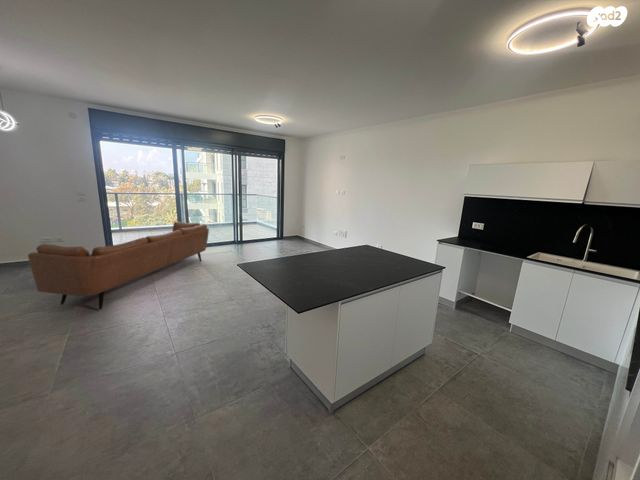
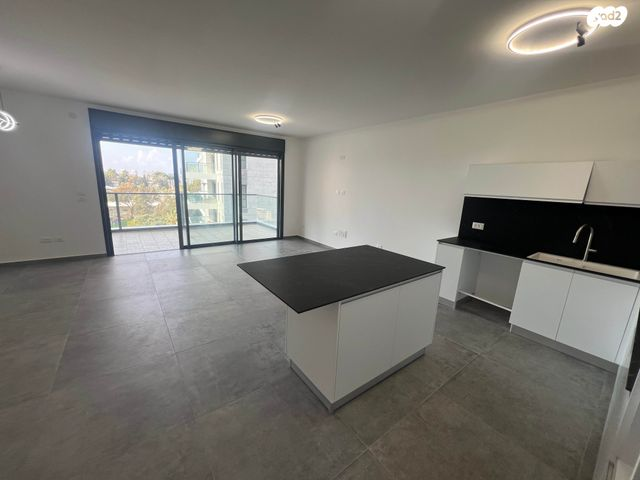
- leather [27,221,210,310]
